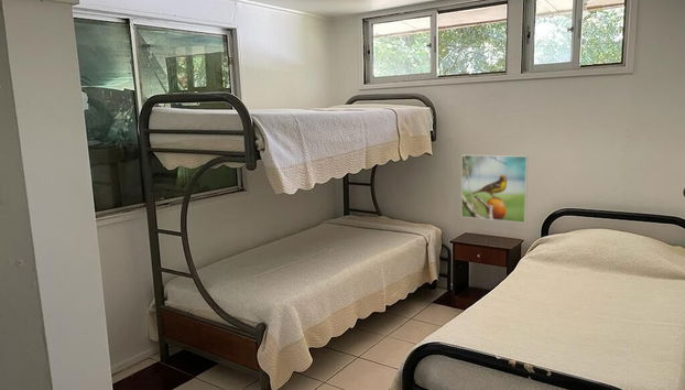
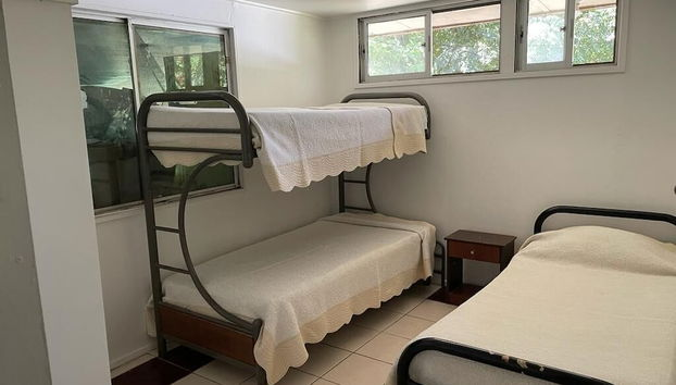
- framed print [460,154,529,224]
